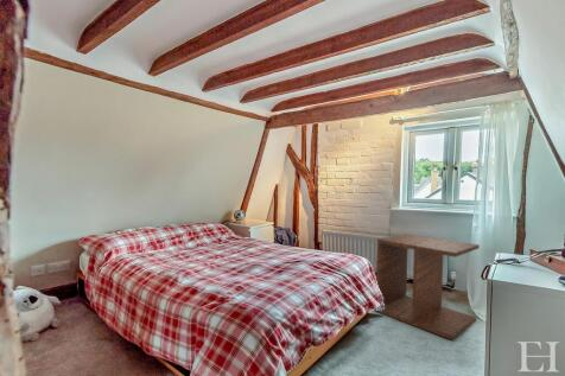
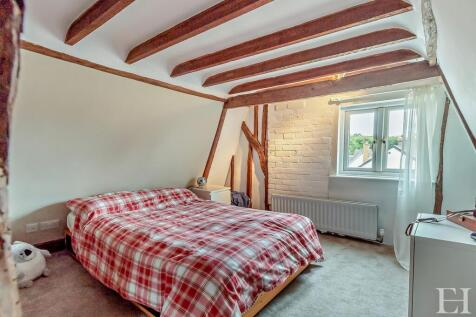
- side table [375,232,481,342]
